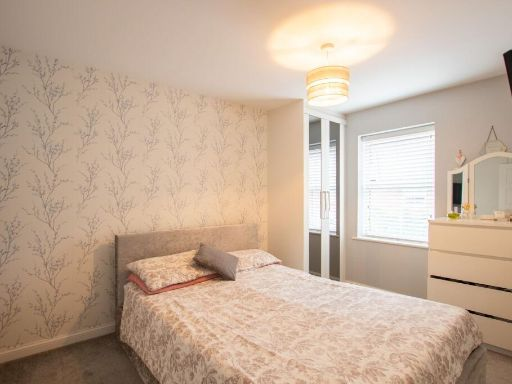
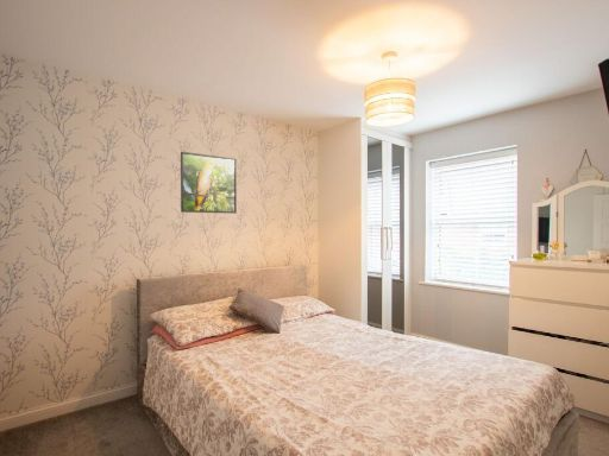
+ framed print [180,151,238,214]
